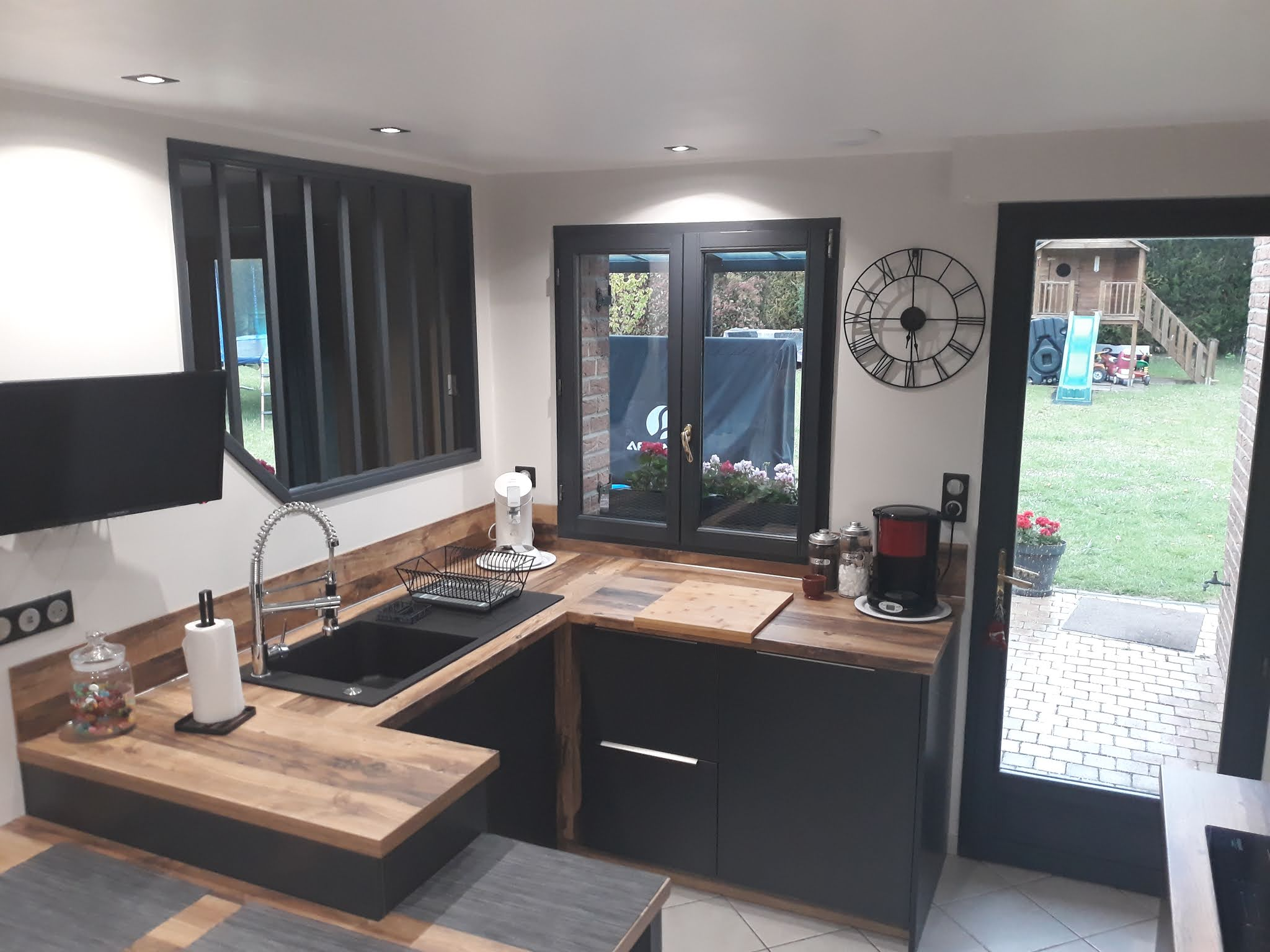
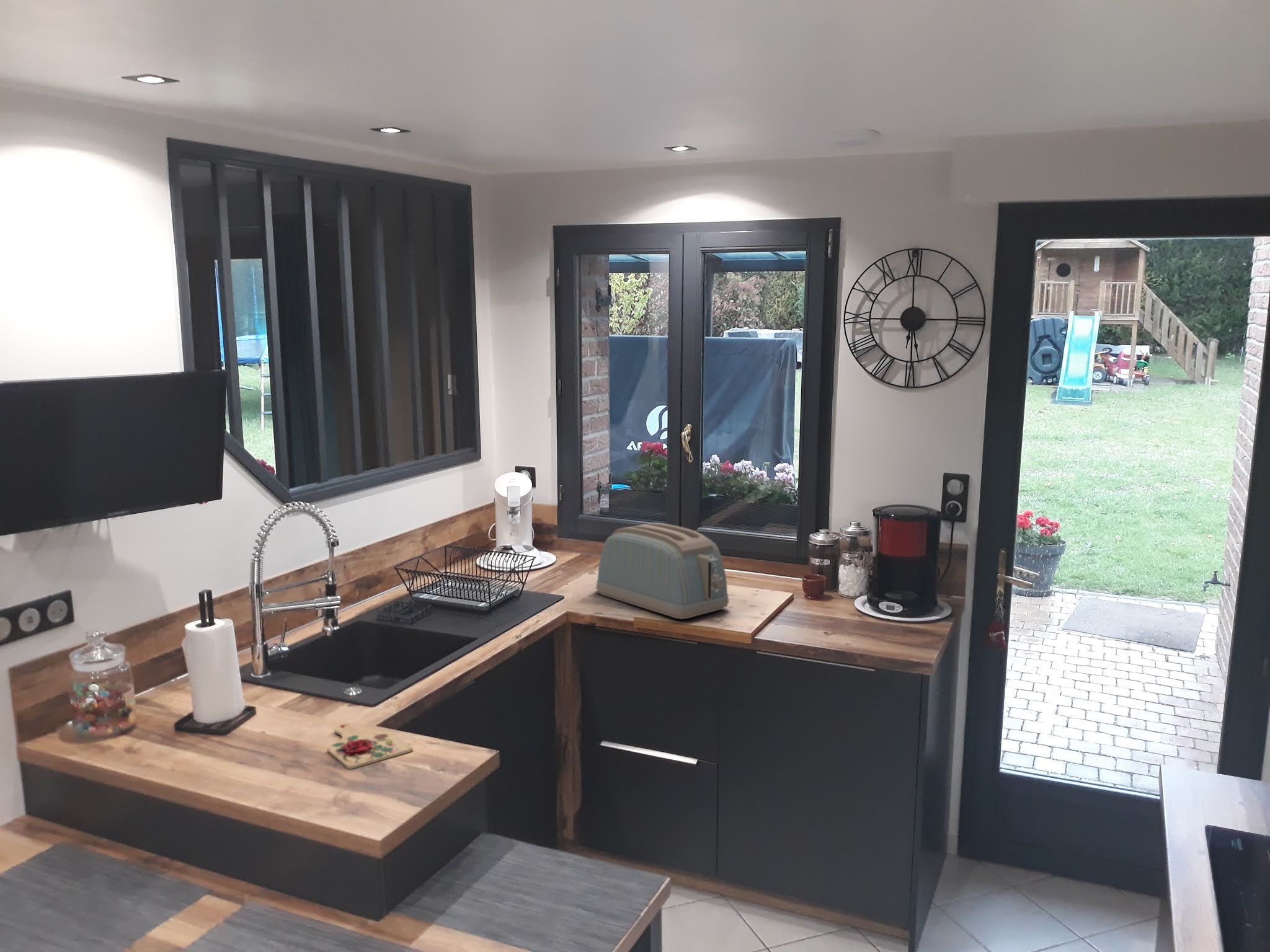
+ toaster [595,522,729,620]
+ cutting board [327,724,413,770]
